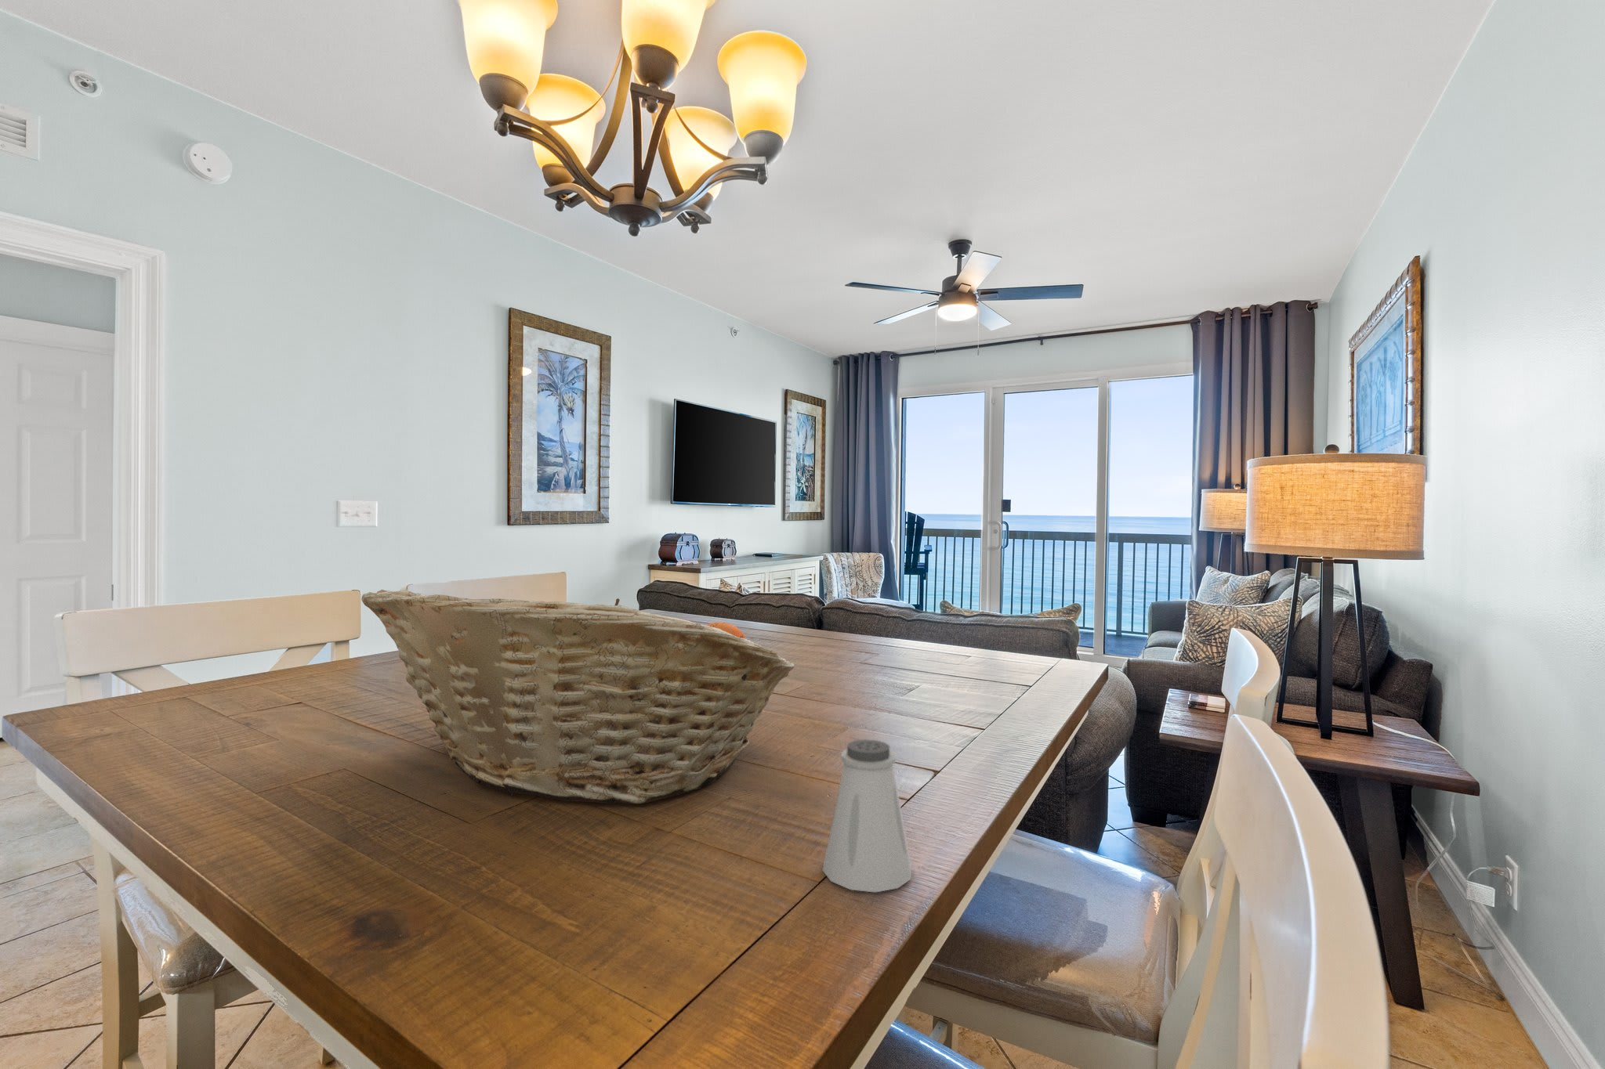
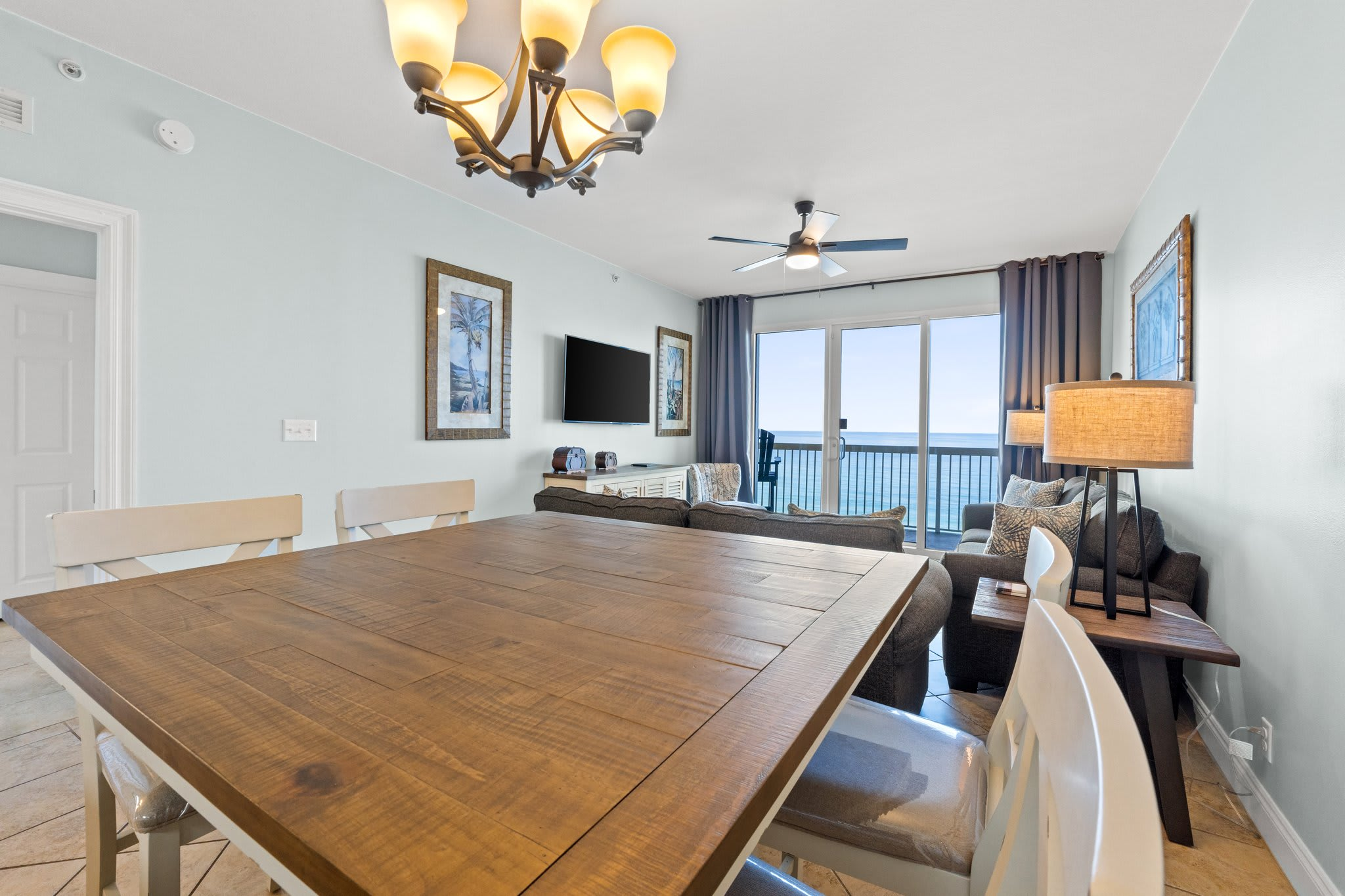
- fruit basket [360,589,796,804]
- saltshaker [821,739,912,892]
